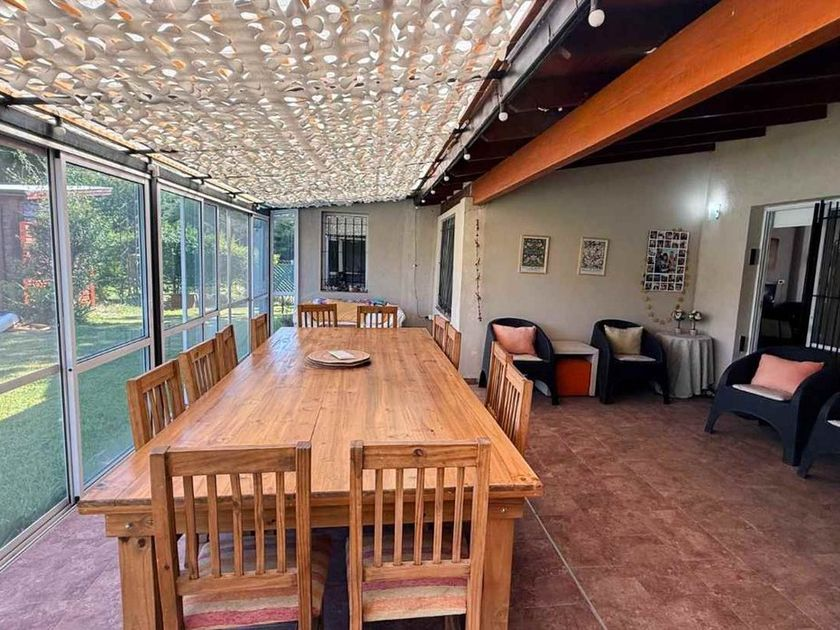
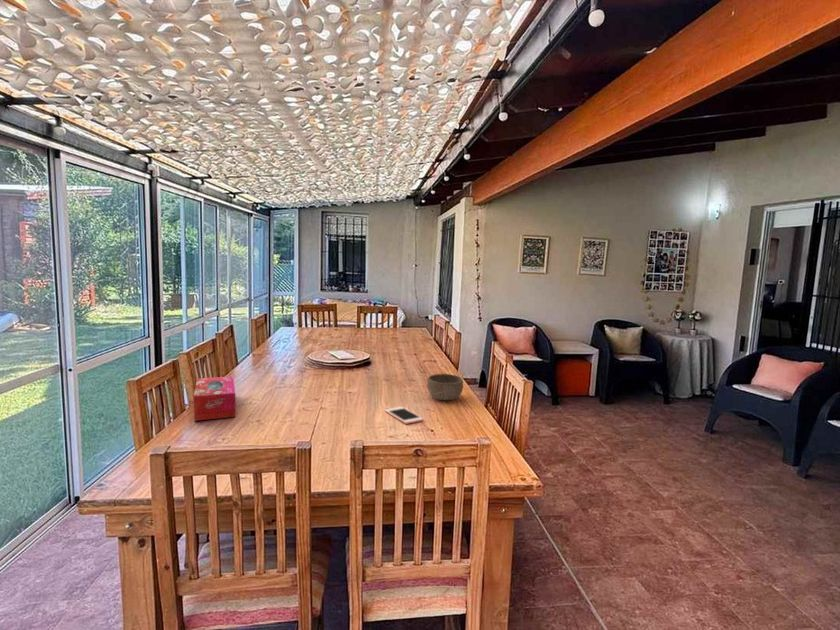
+ cell phone [384,406,424,425]
+ bowl [426,373,464,401]
+ tissue box [193,375,237,422]
